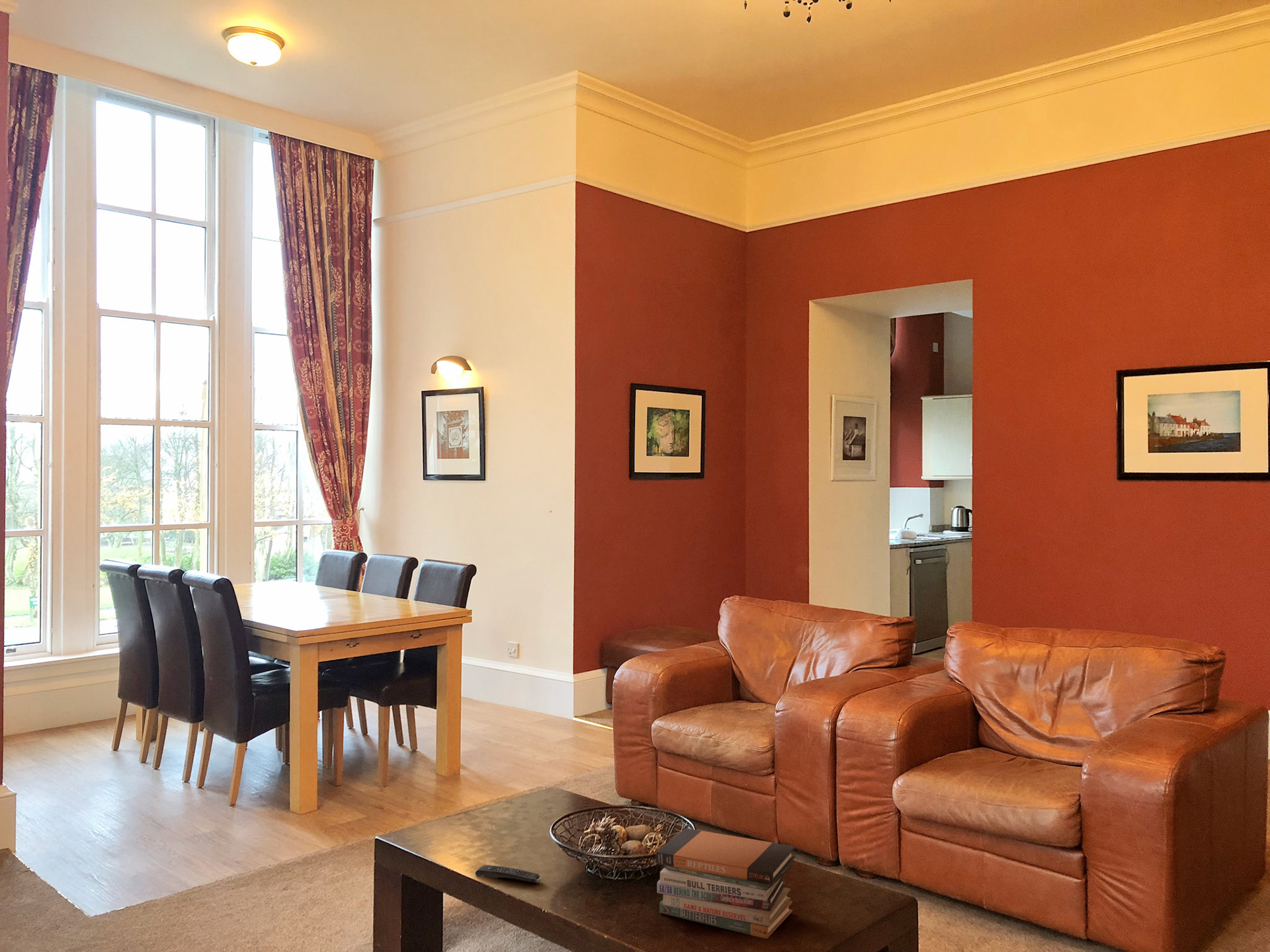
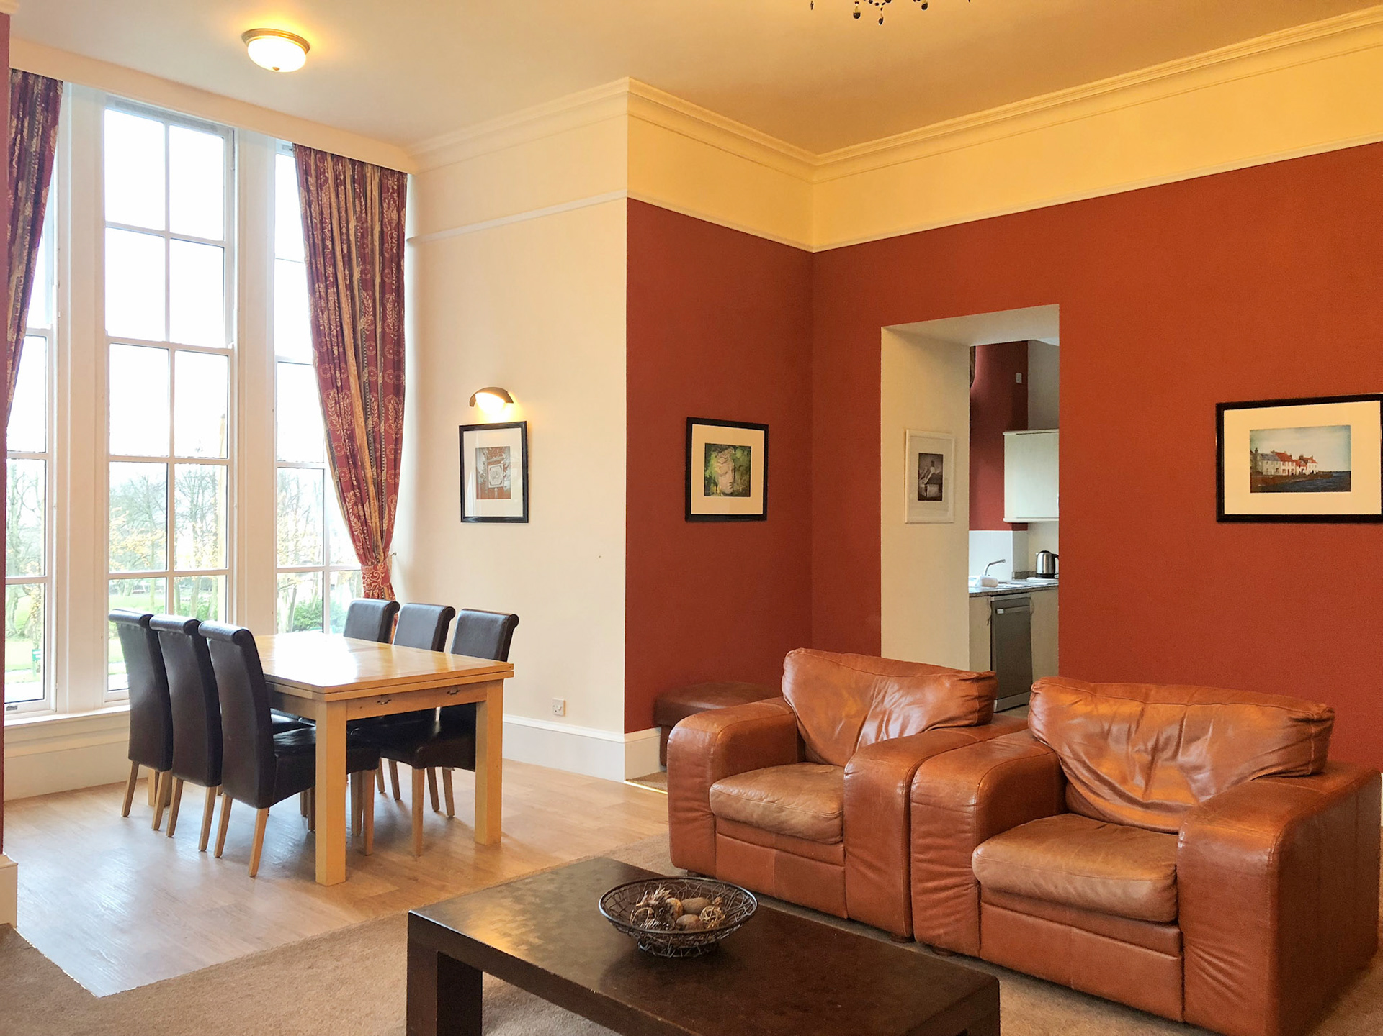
- remote control [475,864,542,883]
- book stack [656,828,796,939]
